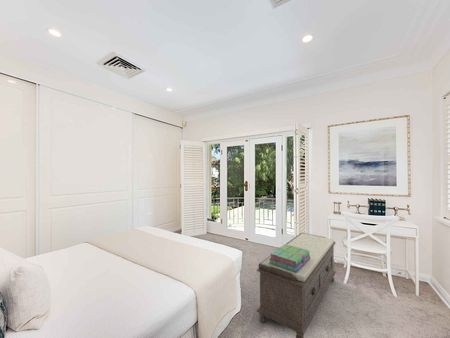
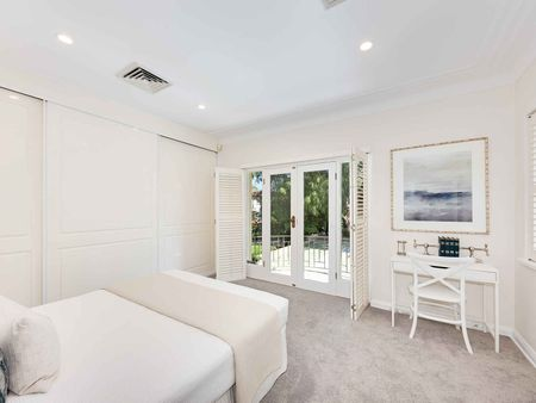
- stack of books [269,243,310,273]
- bench [256,232,337,338]
